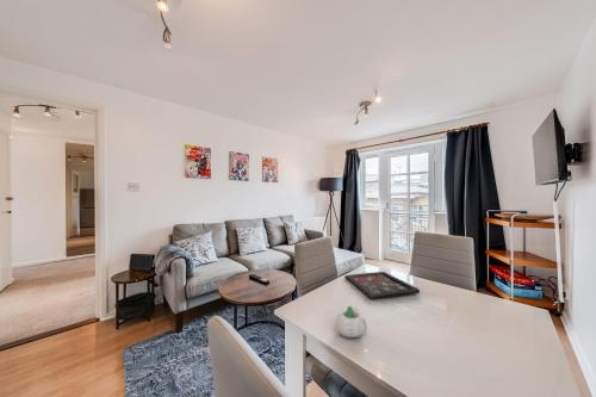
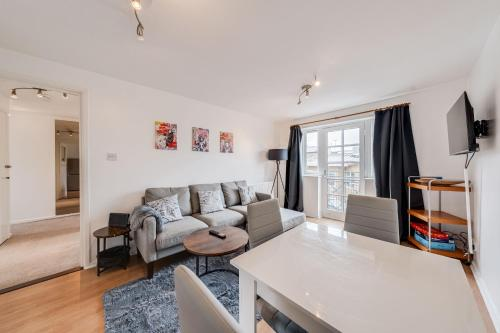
- succulent planter [334,305,368,339]
- decorative tray [343,271,421,300]
